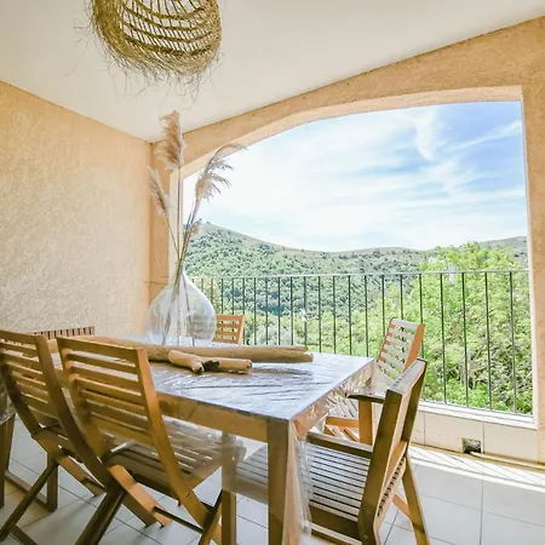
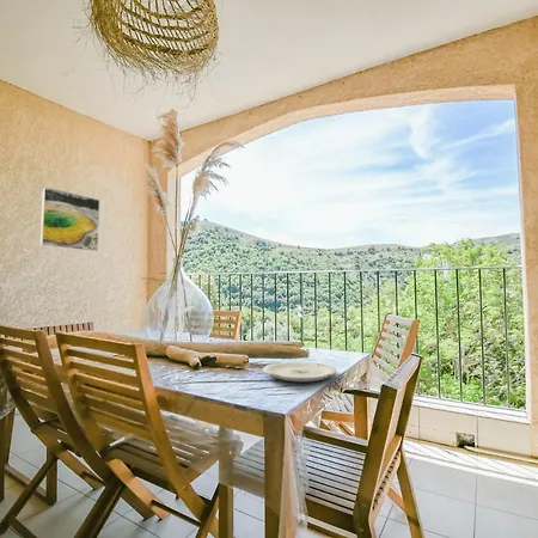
+ plate [262,361,337,383]
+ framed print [39,185,100,252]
